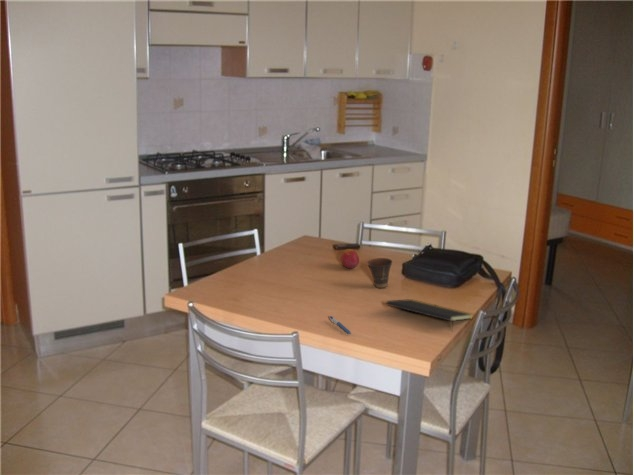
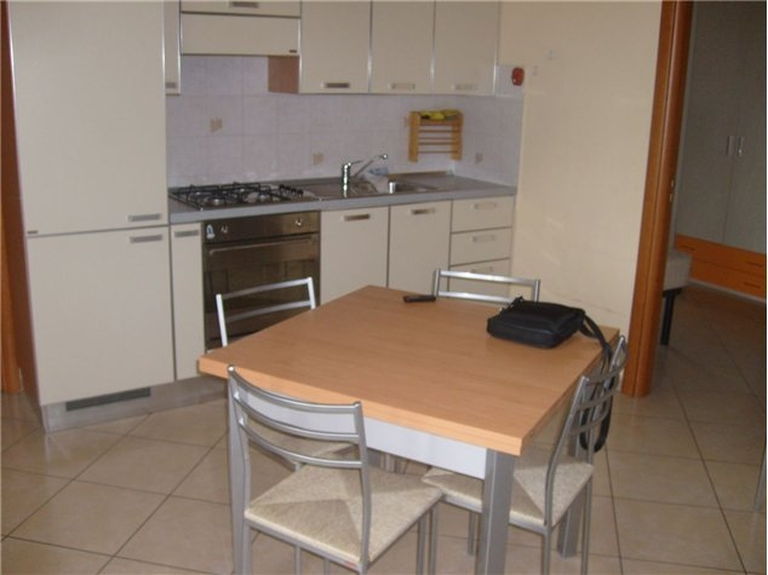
- fruit [339,248,360,270]
- notepad [386,298,475,332]
- pen [329,315,352,335]
- cup [366,257,393,289]
